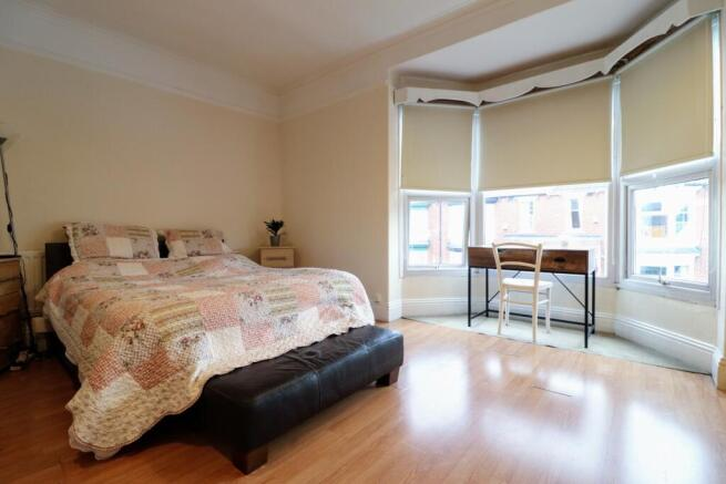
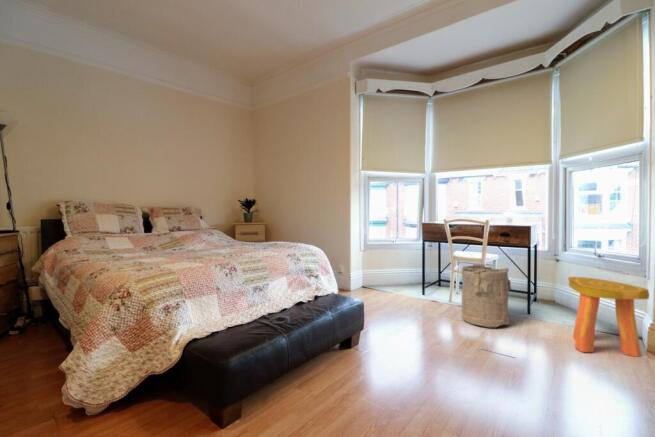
+ laundry hamper [461,263,512,329]
+ stool [567,276,650,358]
